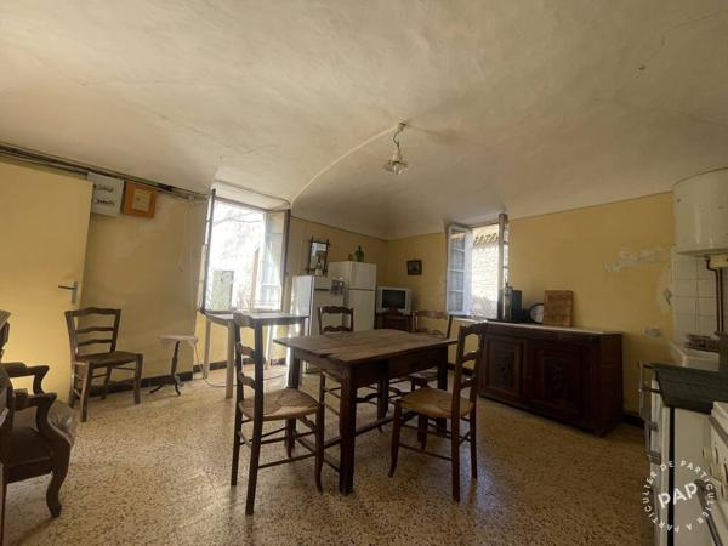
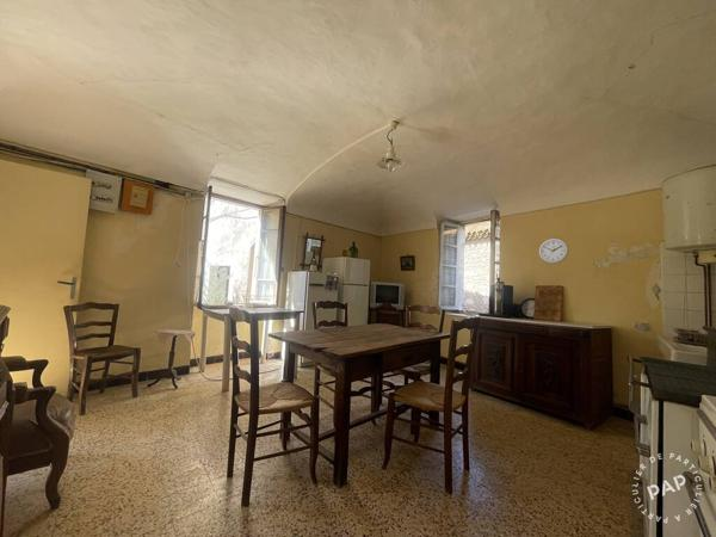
+ wall clock [538,237,569,265]
